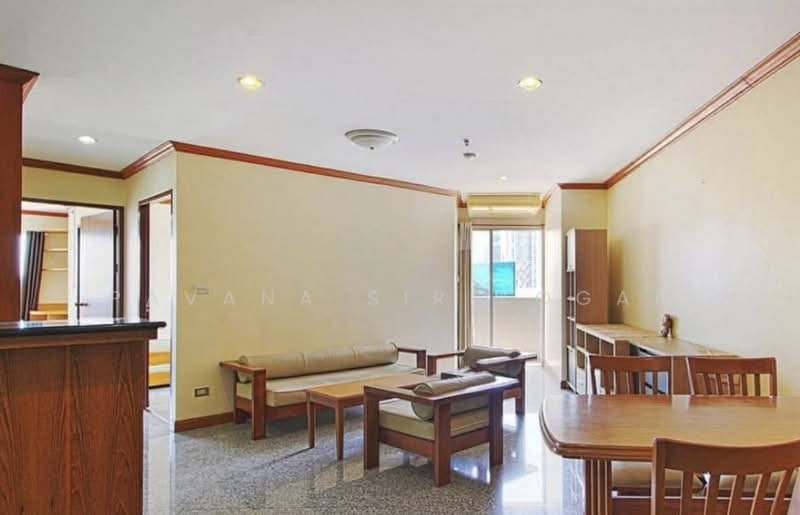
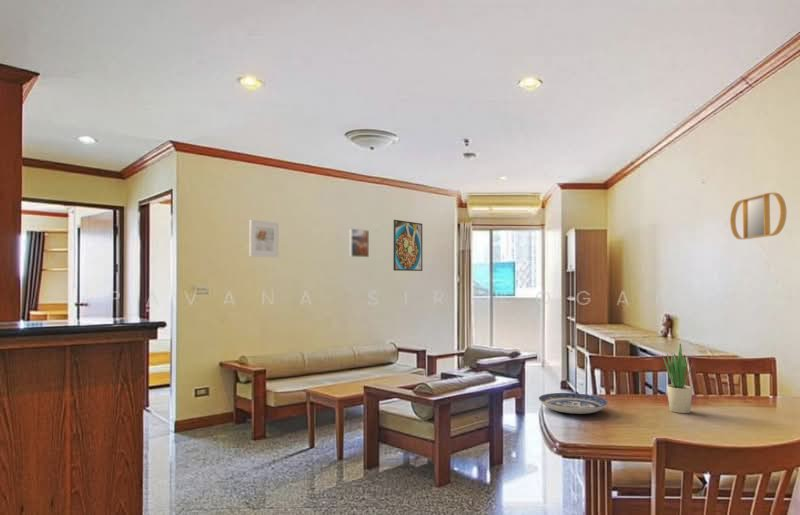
+ home mirror [729,192,788,240]
+ potted plant [661,343,694,414]
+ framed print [392,219,423,272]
+ plate [538,392,608,415]
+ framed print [348,228,370,258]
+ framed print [248,219,280,259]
